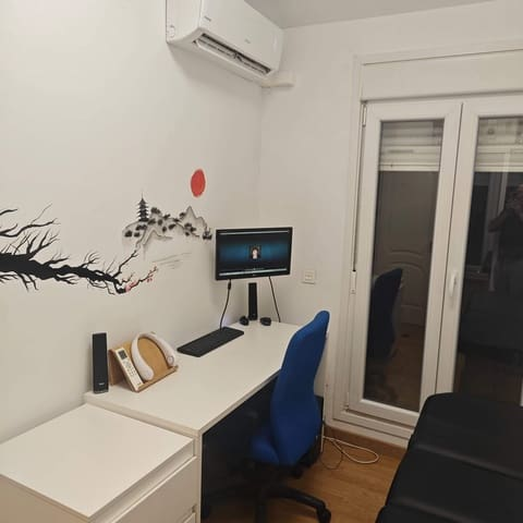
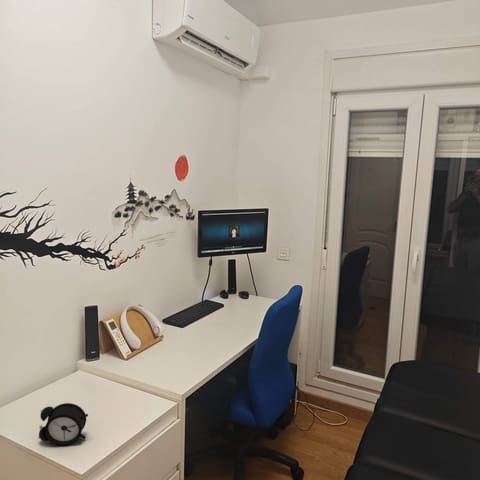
+ alarm clock [37,402,89,447]
